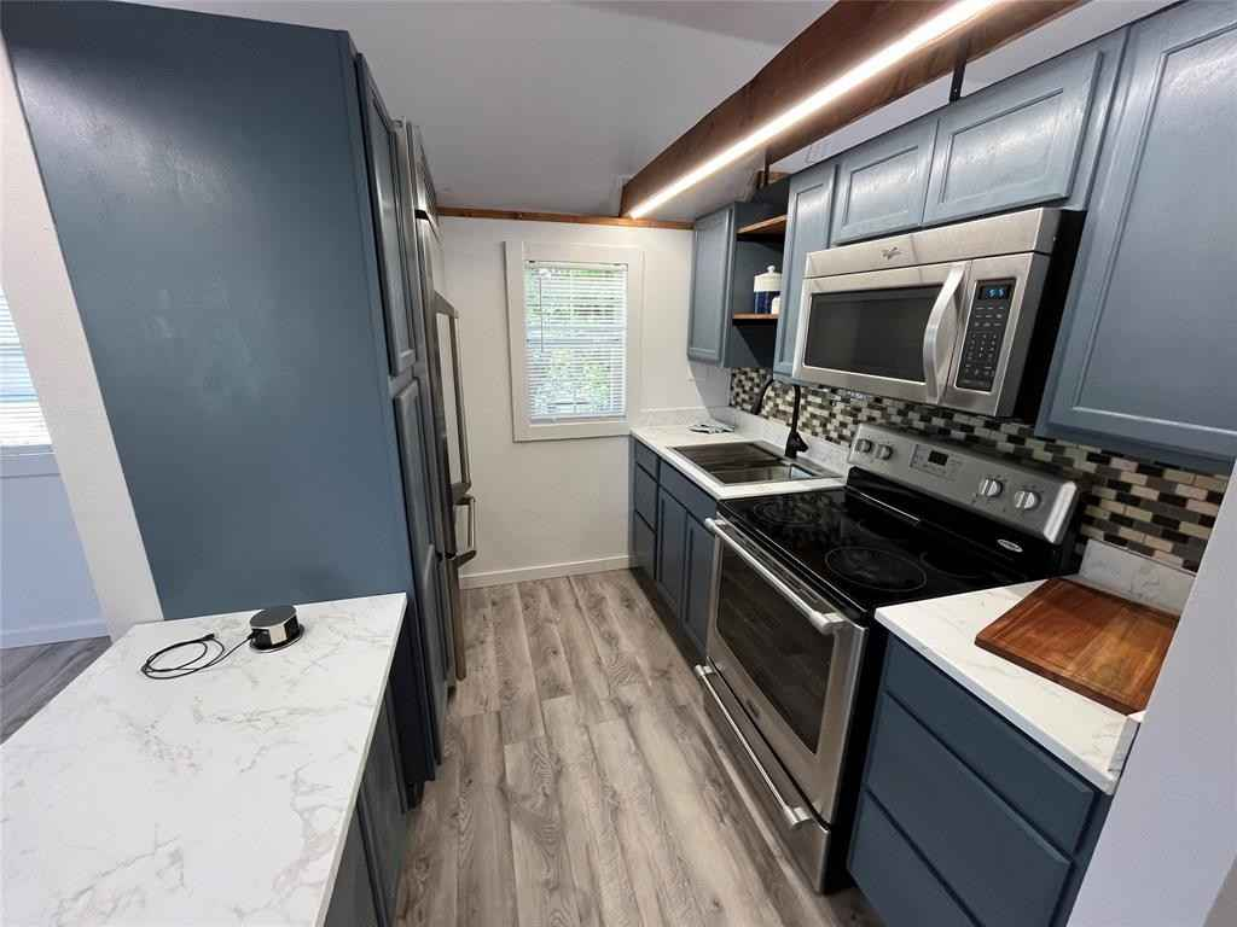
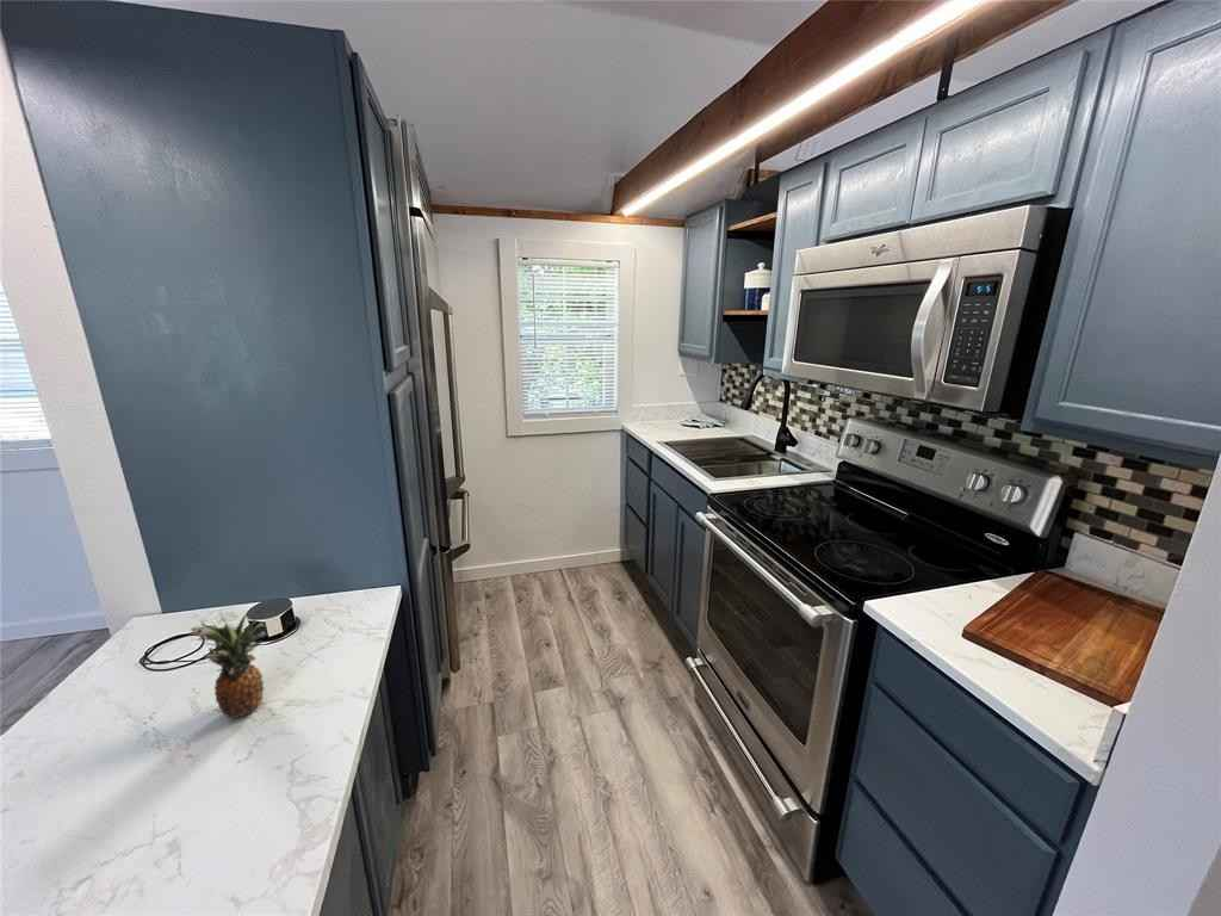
+ fruit [187,608,267,719]
